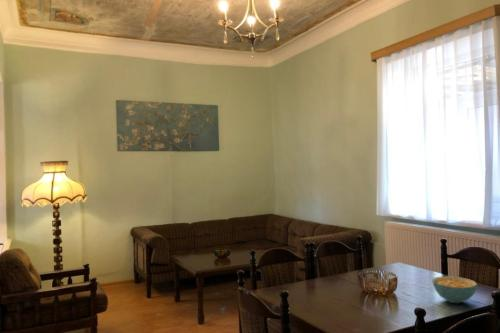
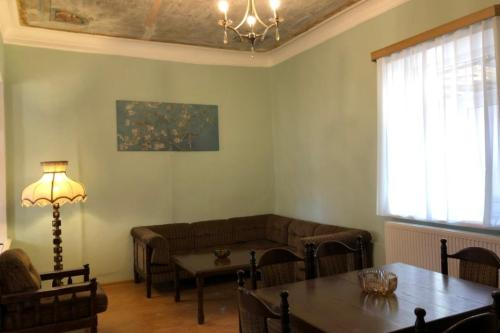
- cereal bowl [431,275,478,304]
